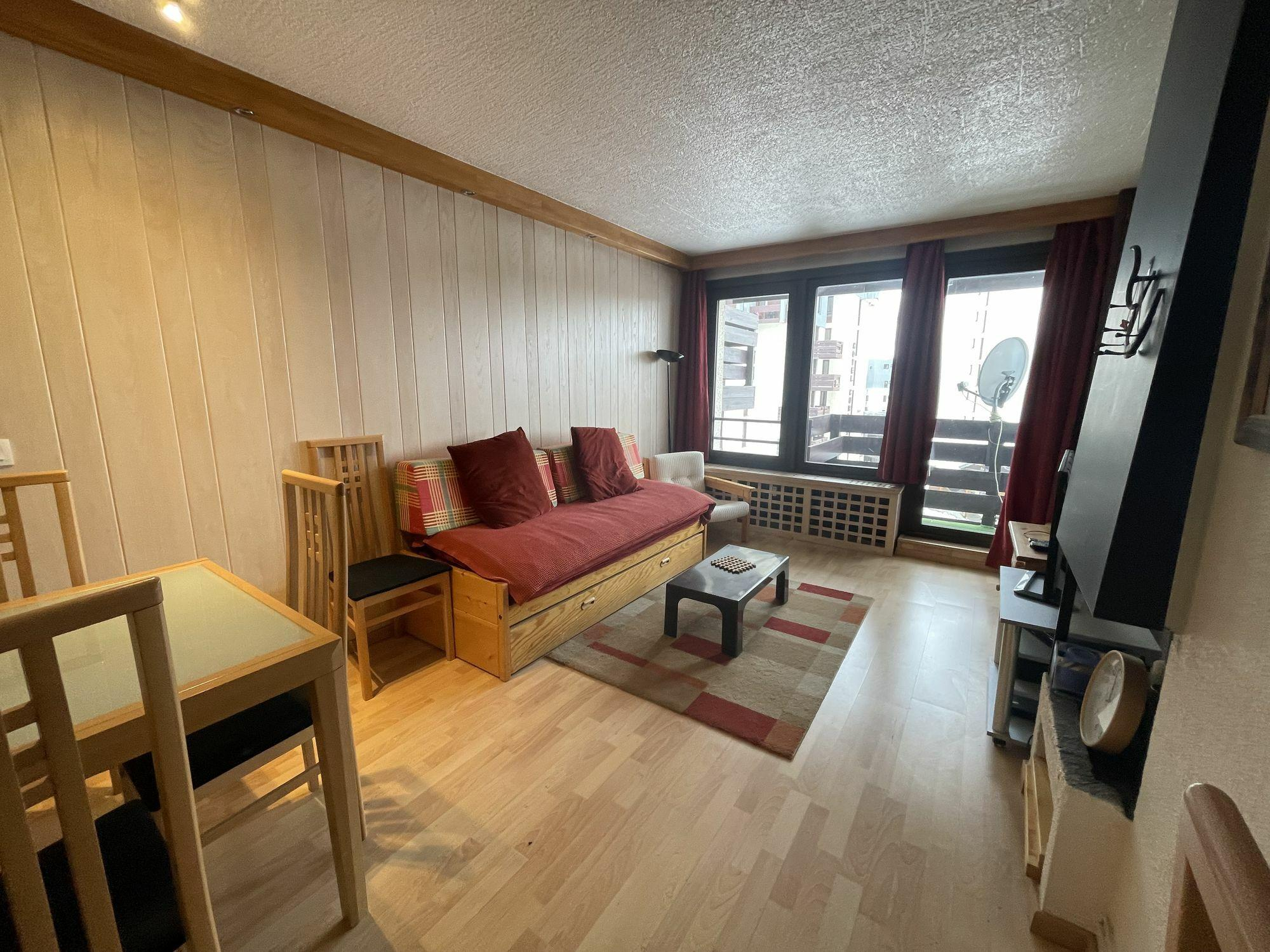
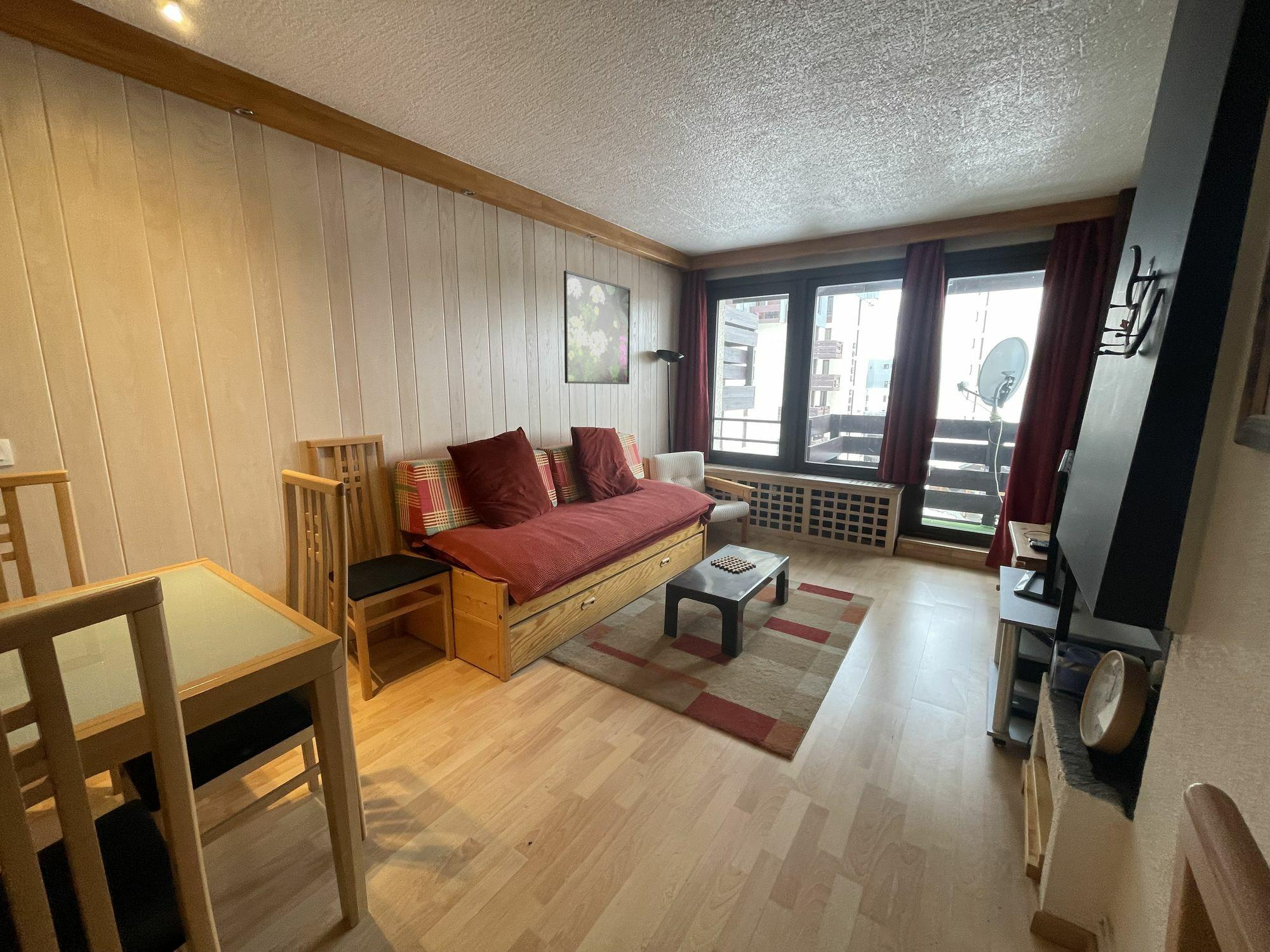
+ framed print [563,270,631,385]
